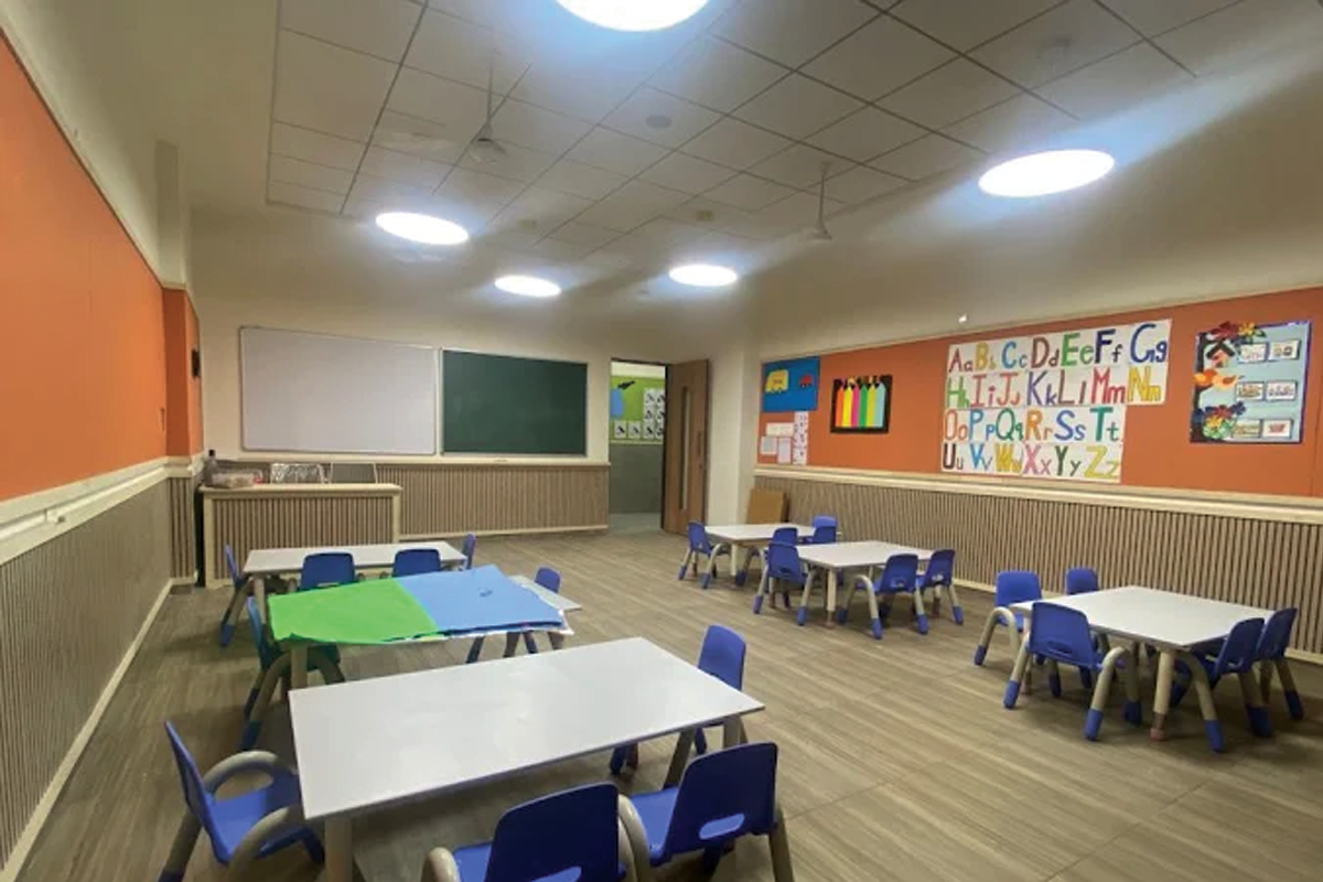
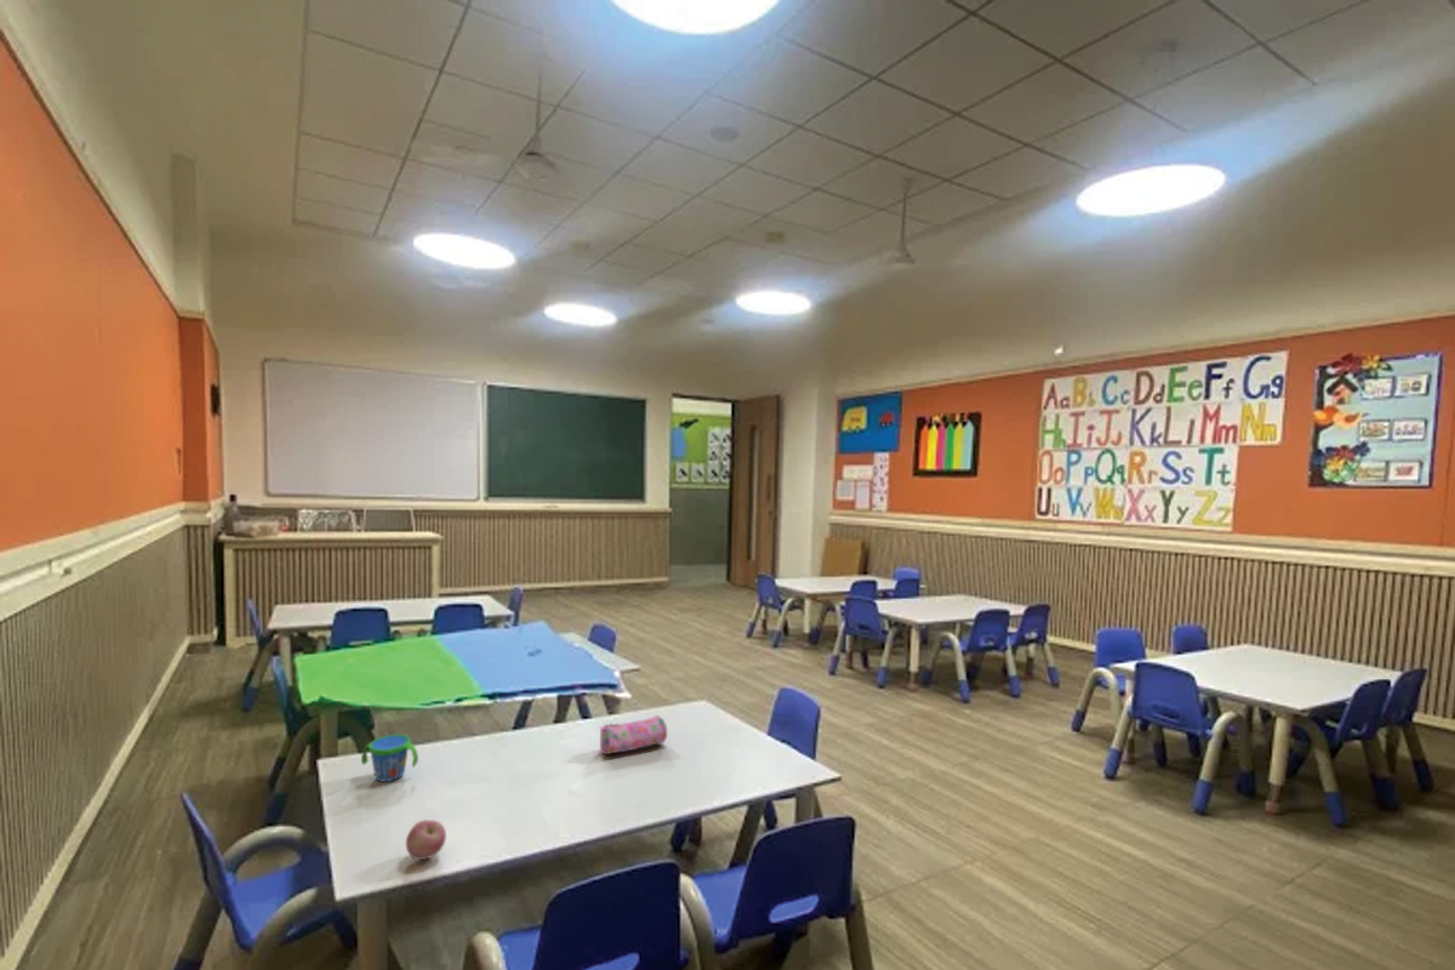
+ apple [405,818,447,861]
+ pencil case [599,714,668,755]
+ snack cup [360,734,420,783]
